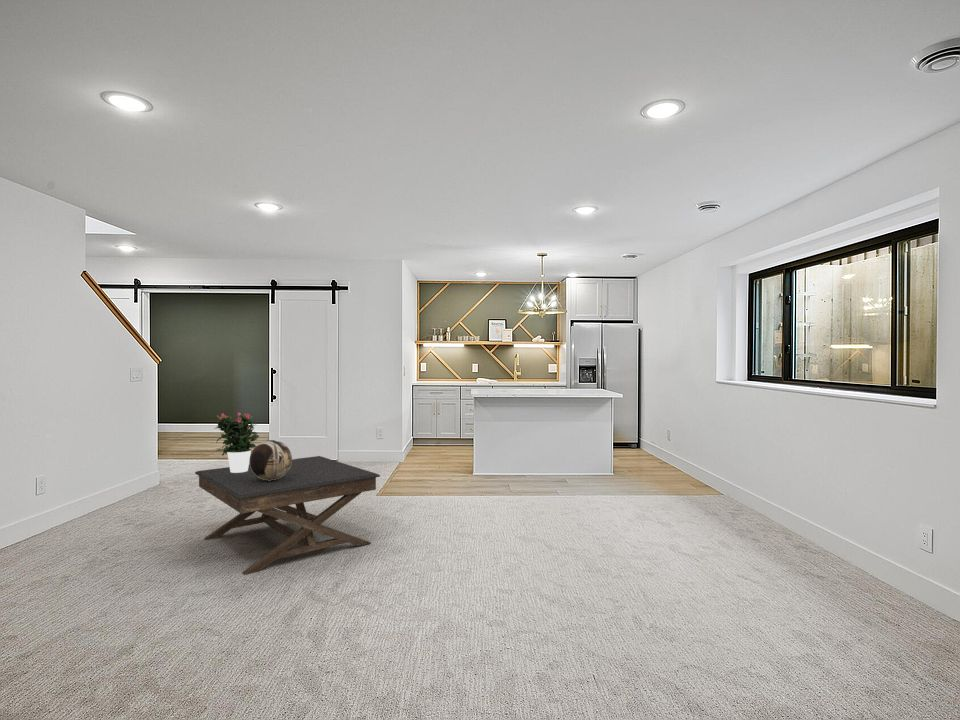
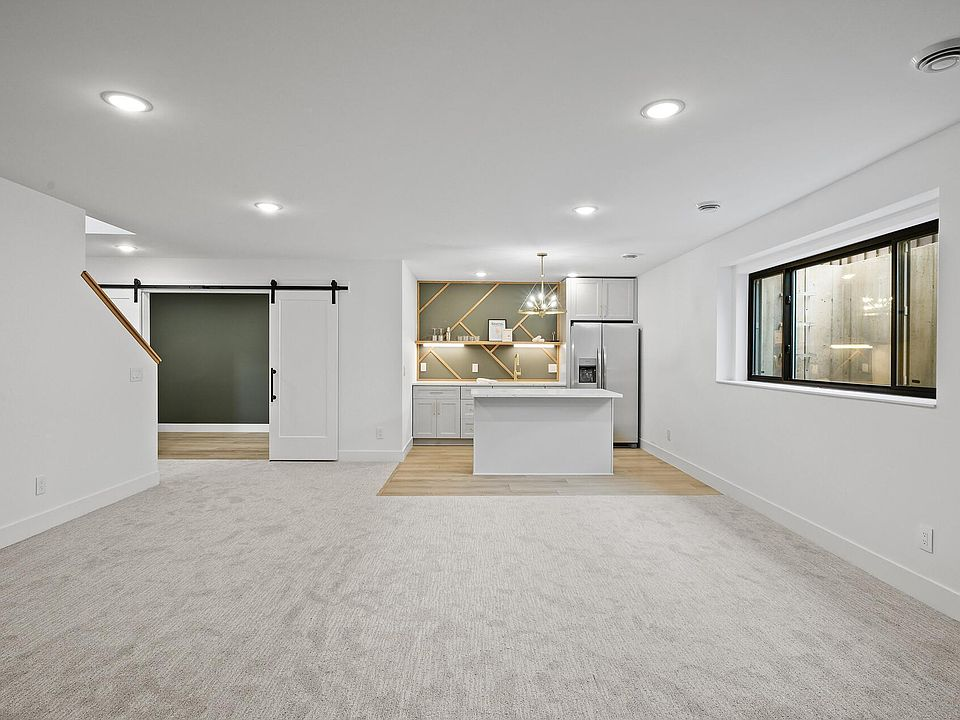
- potted flower [213,411,260,473]
- coffee table [194,455,381,576]
- decorative bowl [249,439,293,481]
